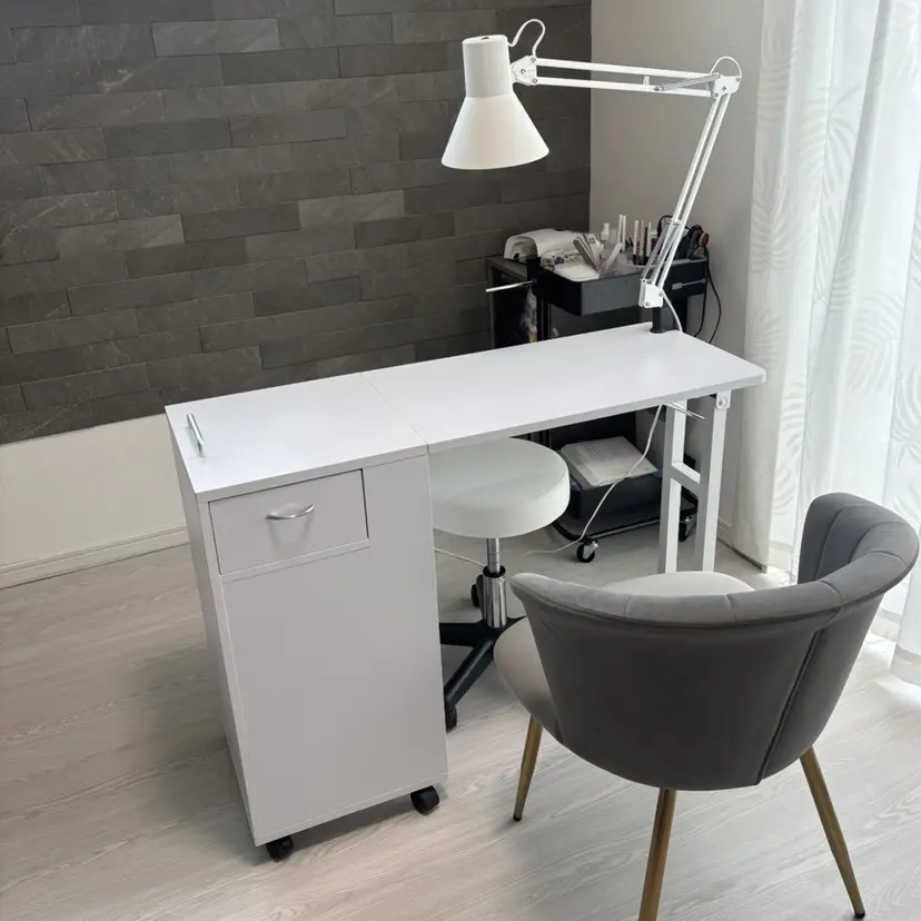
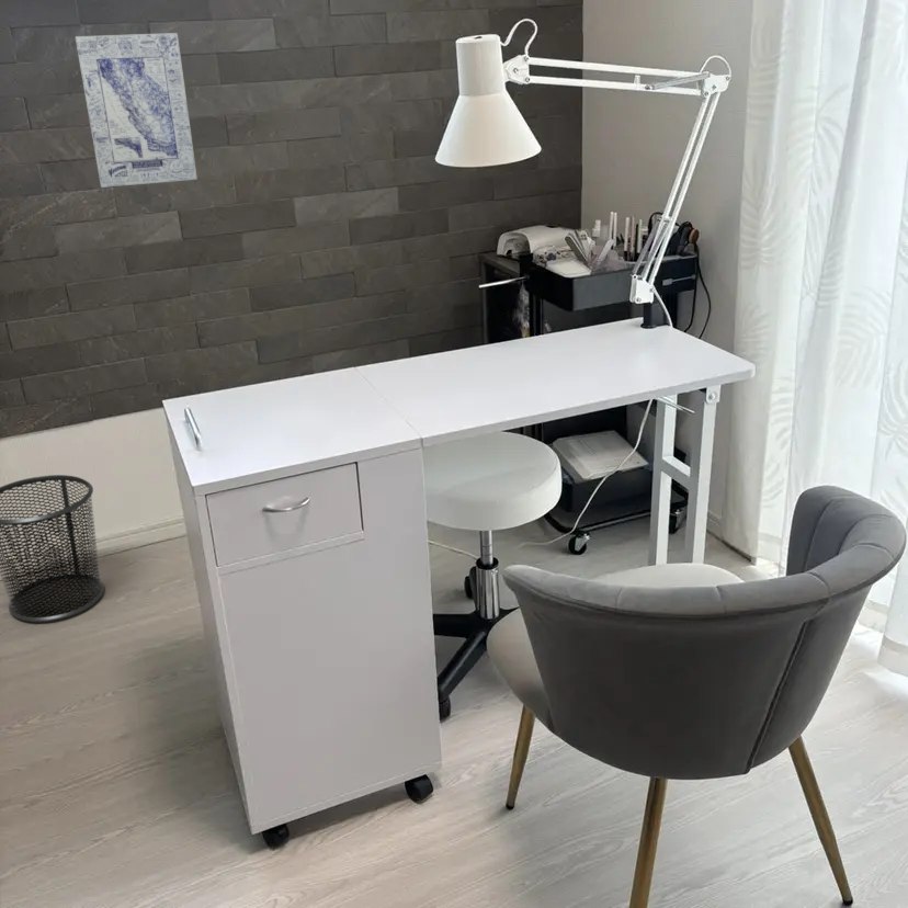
+ waste bin [0,474,105,623]
+ wall art [75,32,198,189]
